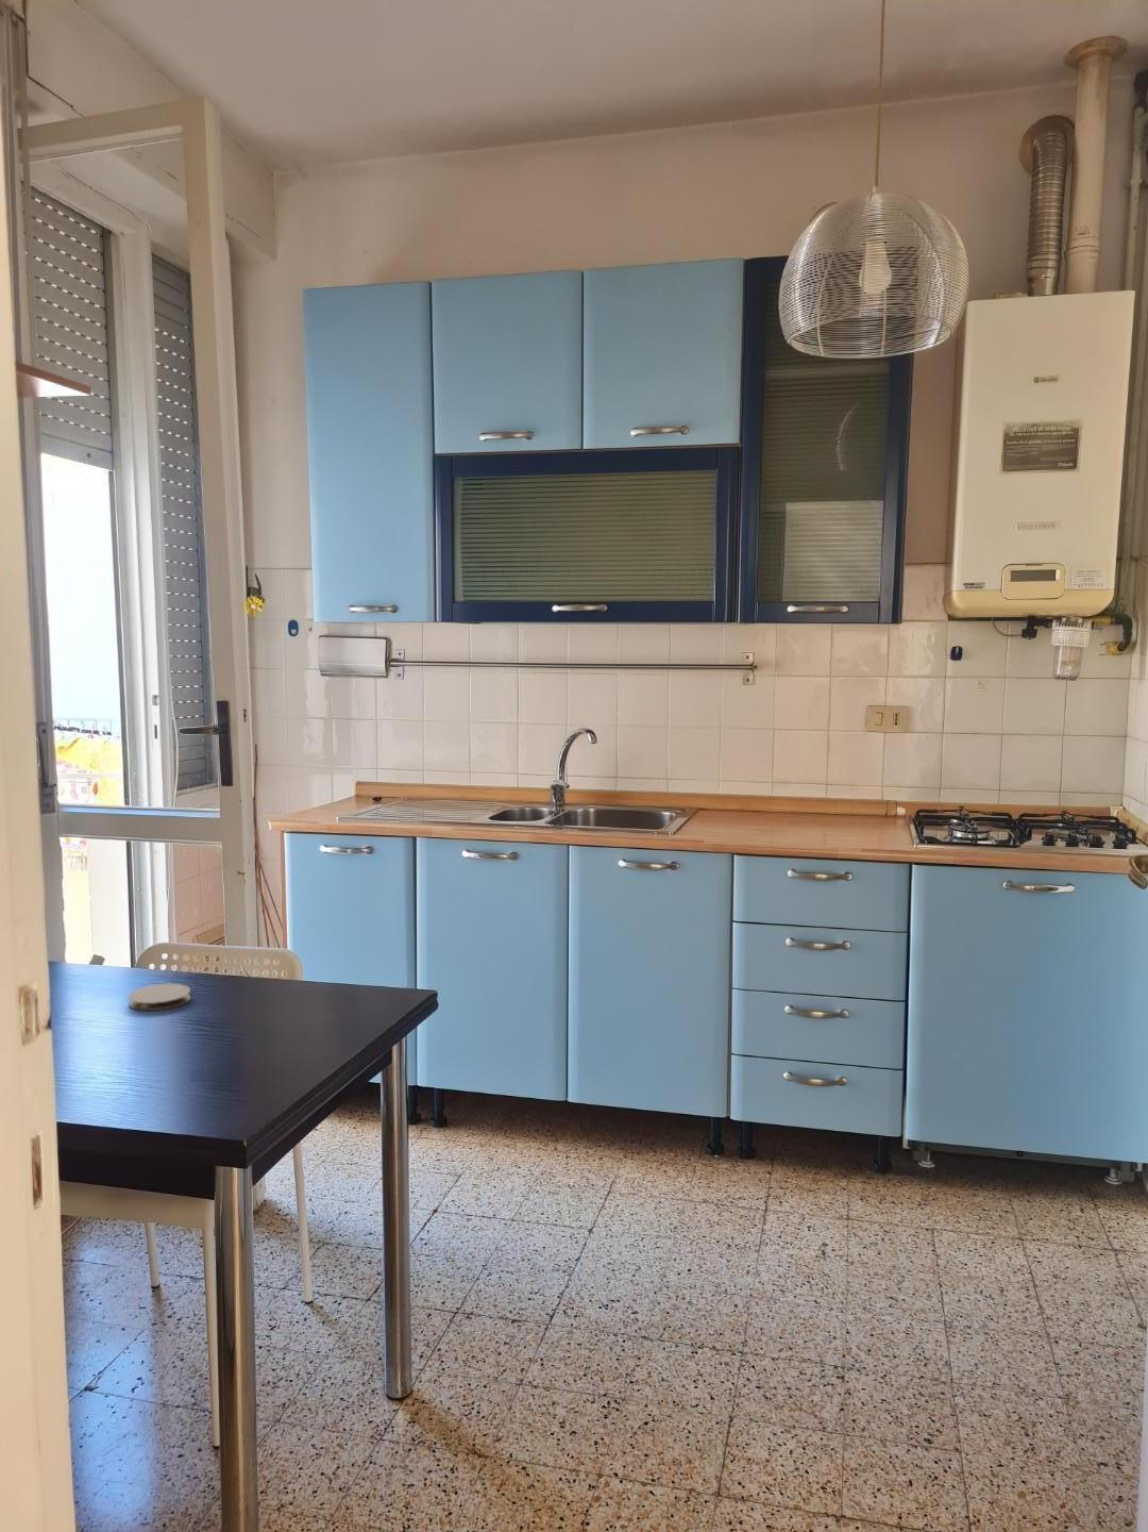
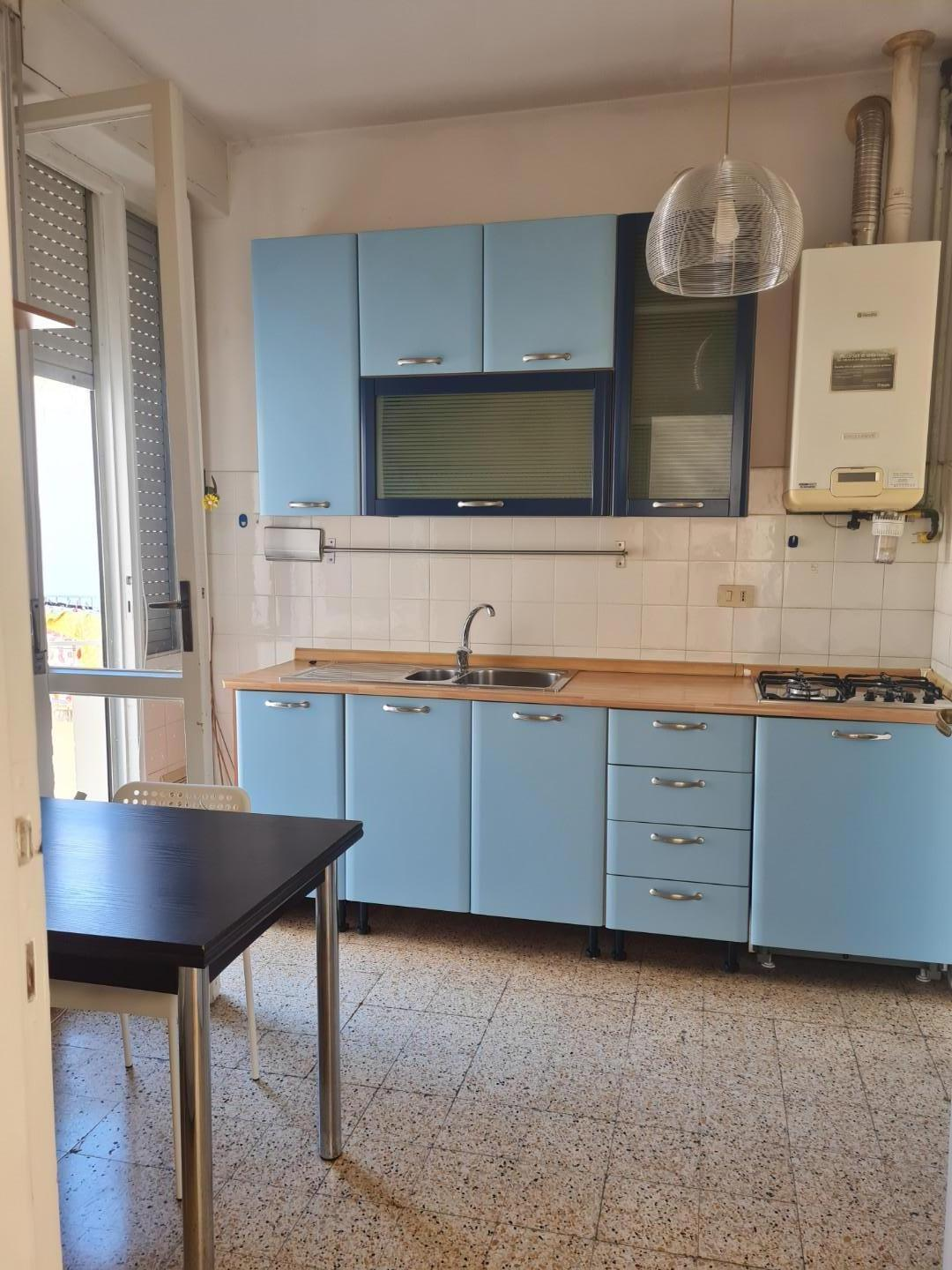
- coaster [128,983,192,1012]
